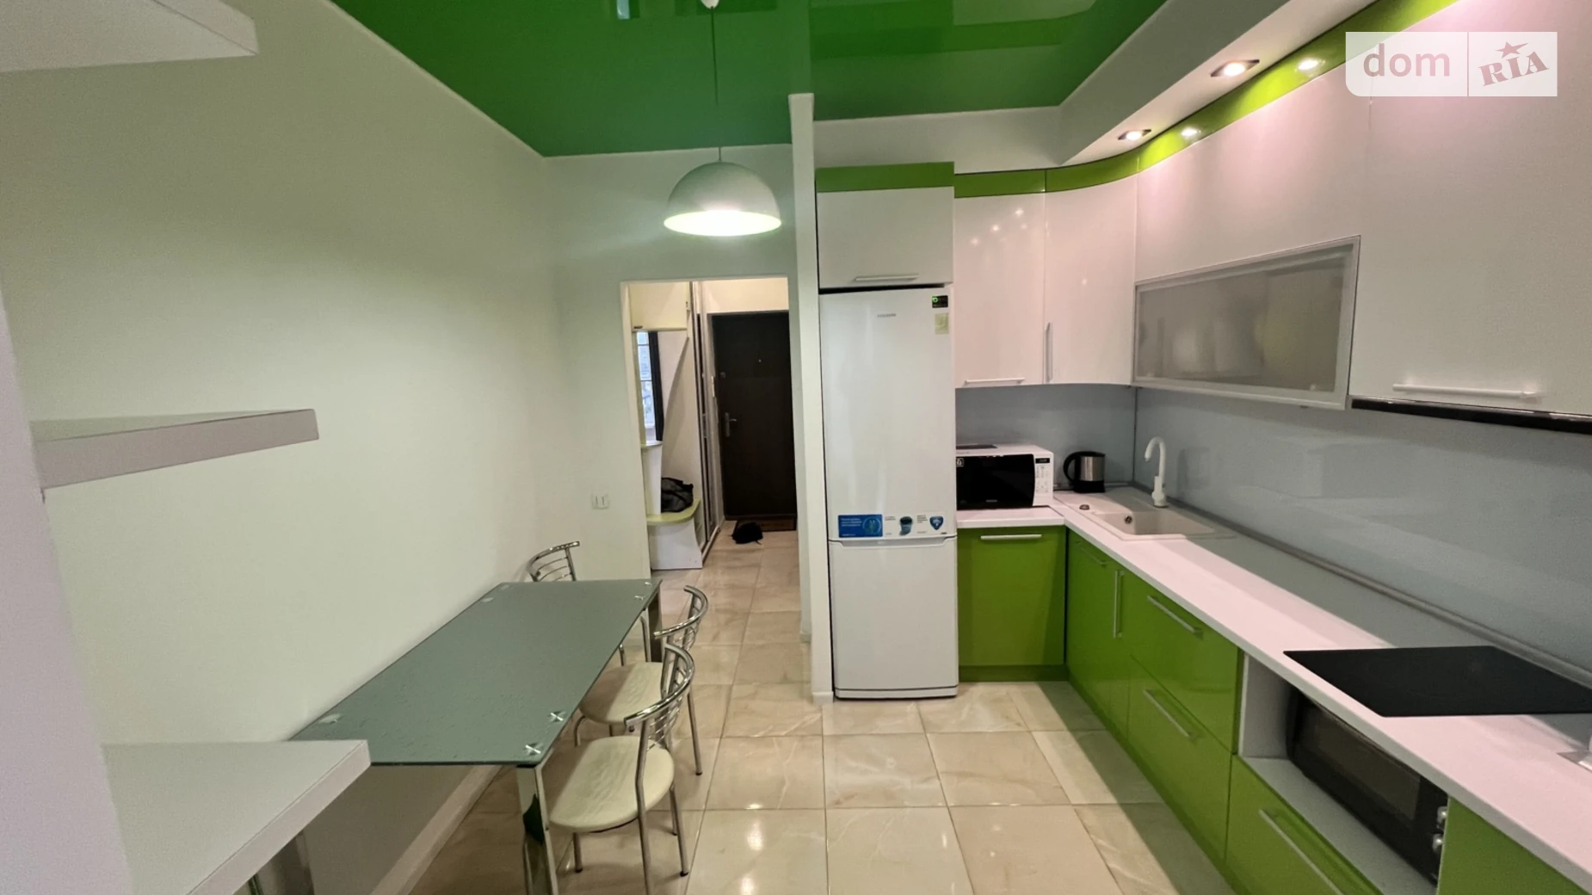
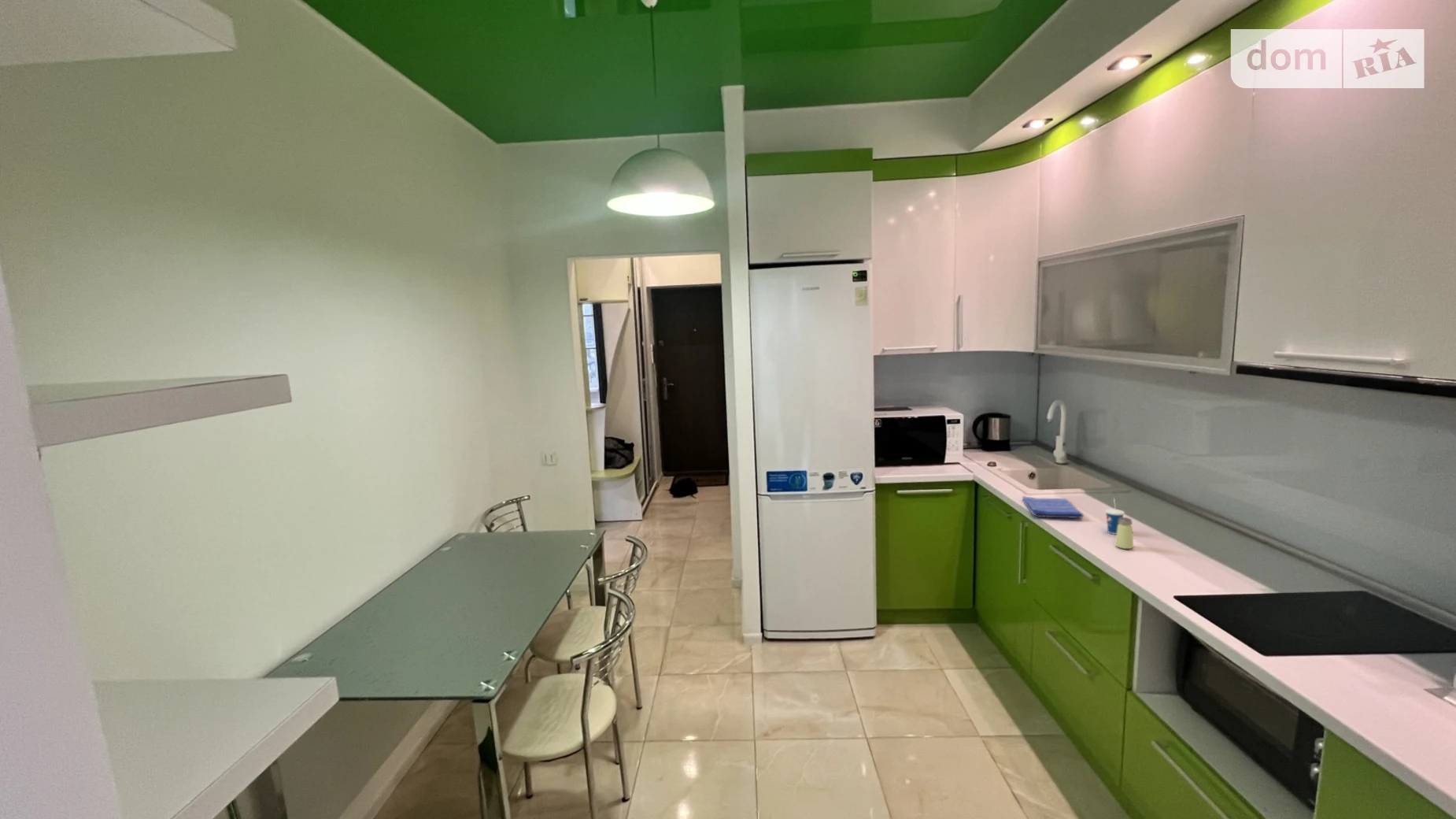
+ dish towel [1022,495,1085,519]
+ cup [1104,497,1125,535]
+ saltshaker [1114,517,1134,550]
